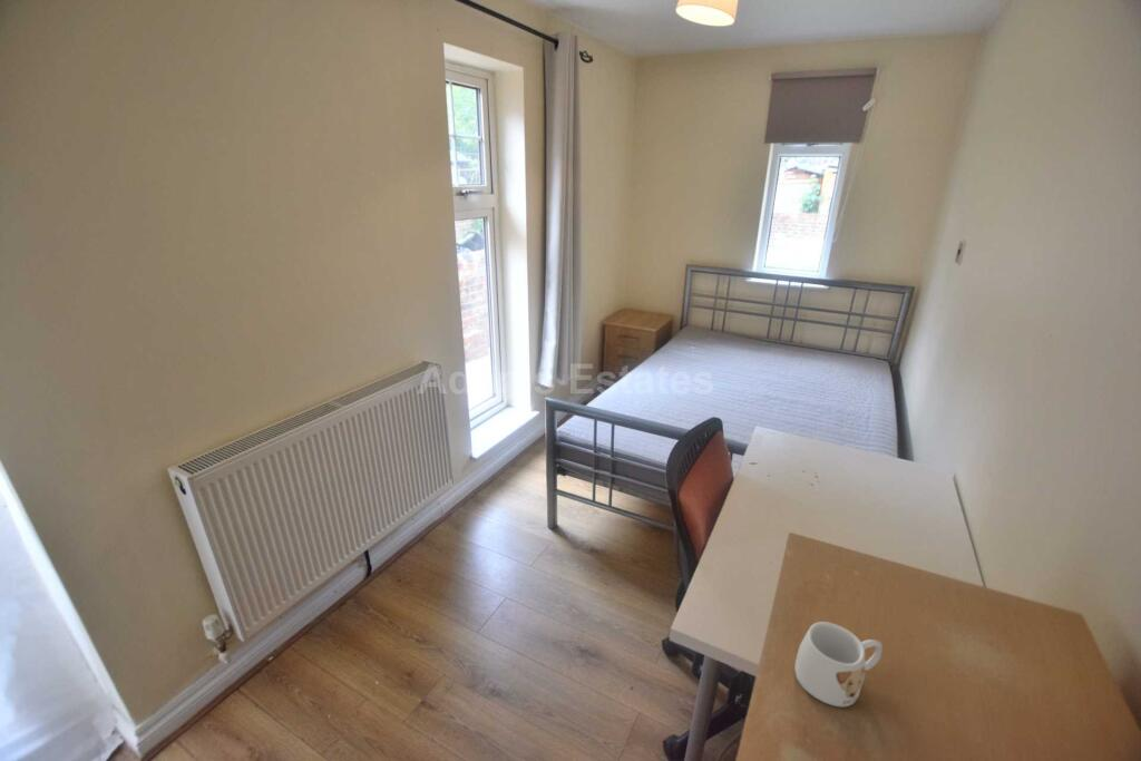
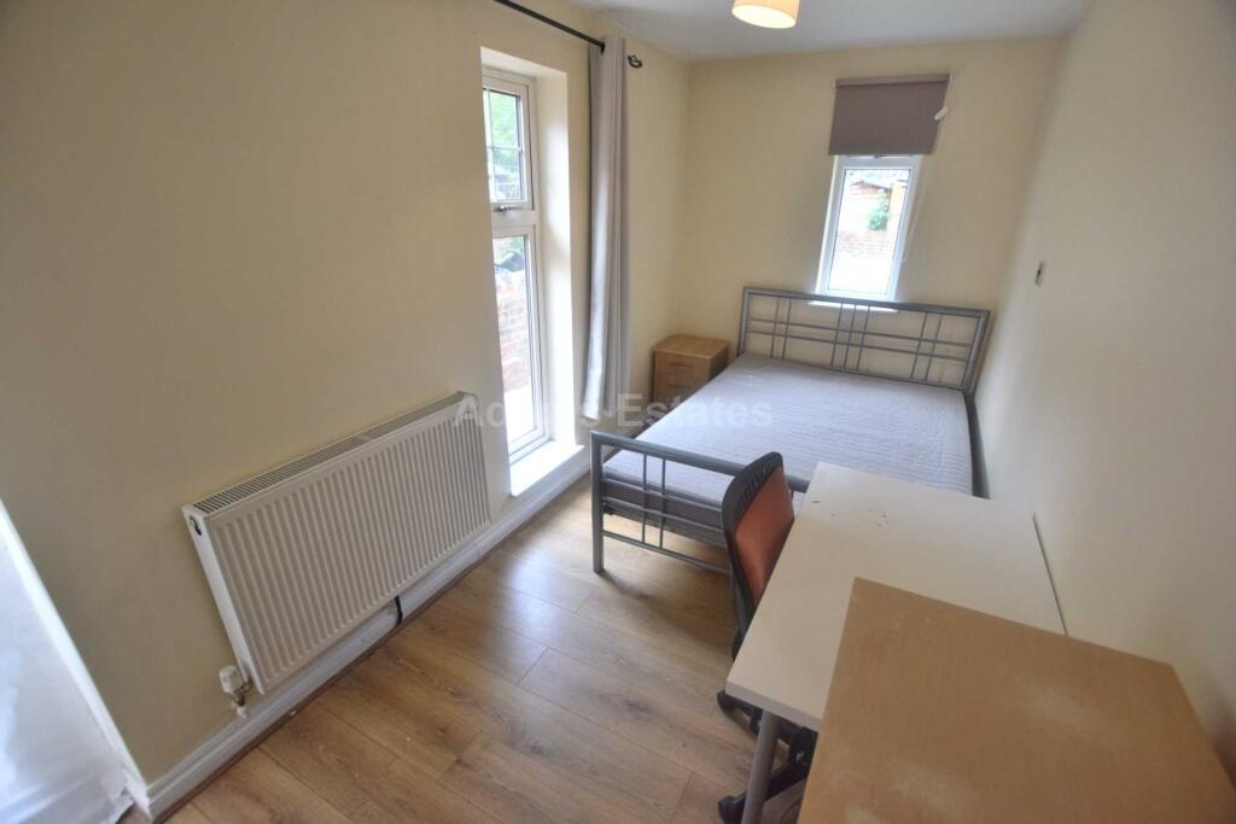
- mug [793,621,884,708]
